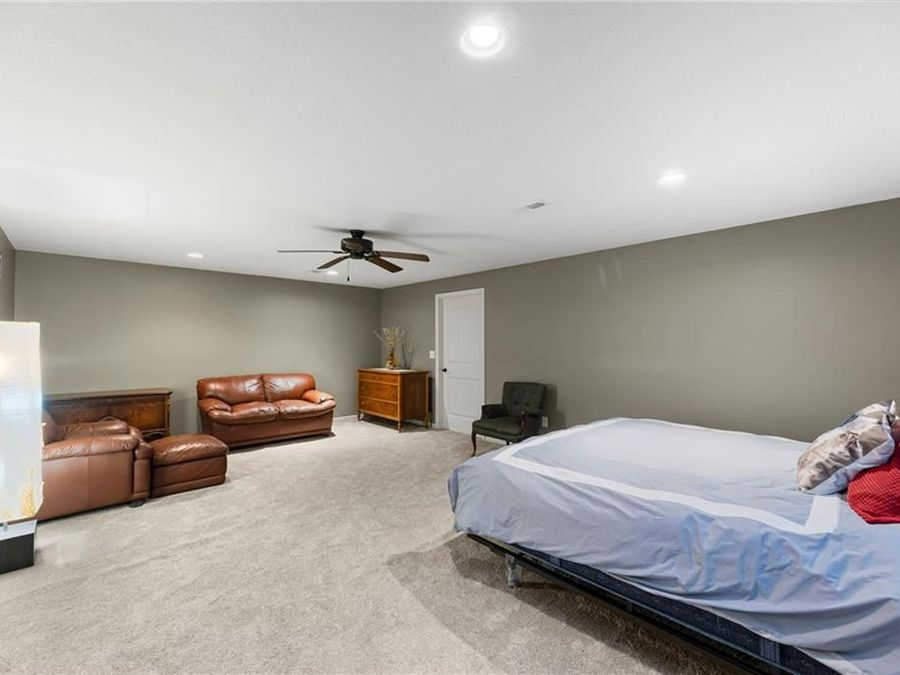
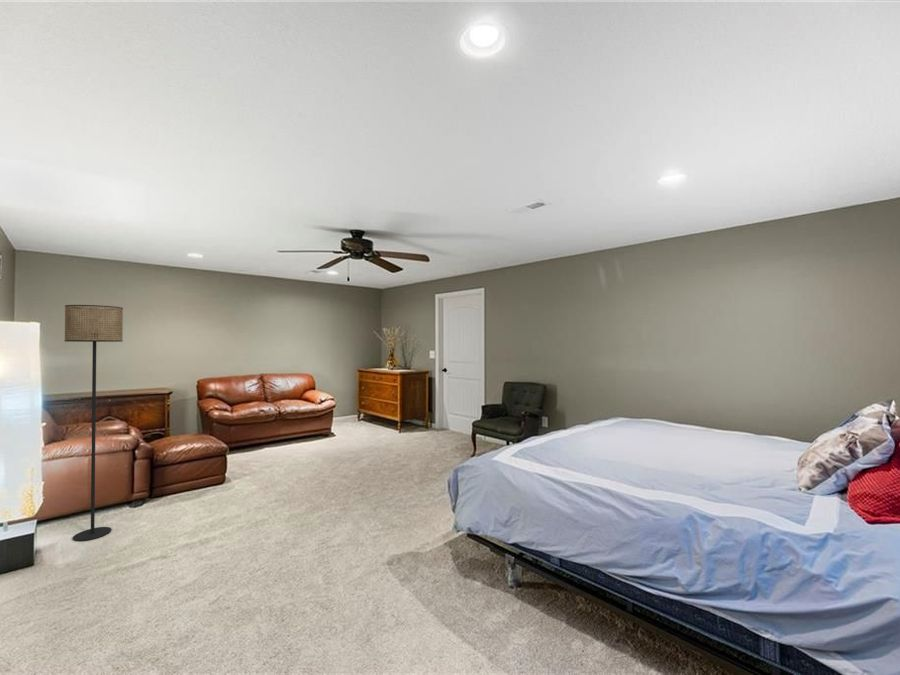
+ floor lamp [63,304,124,542]
